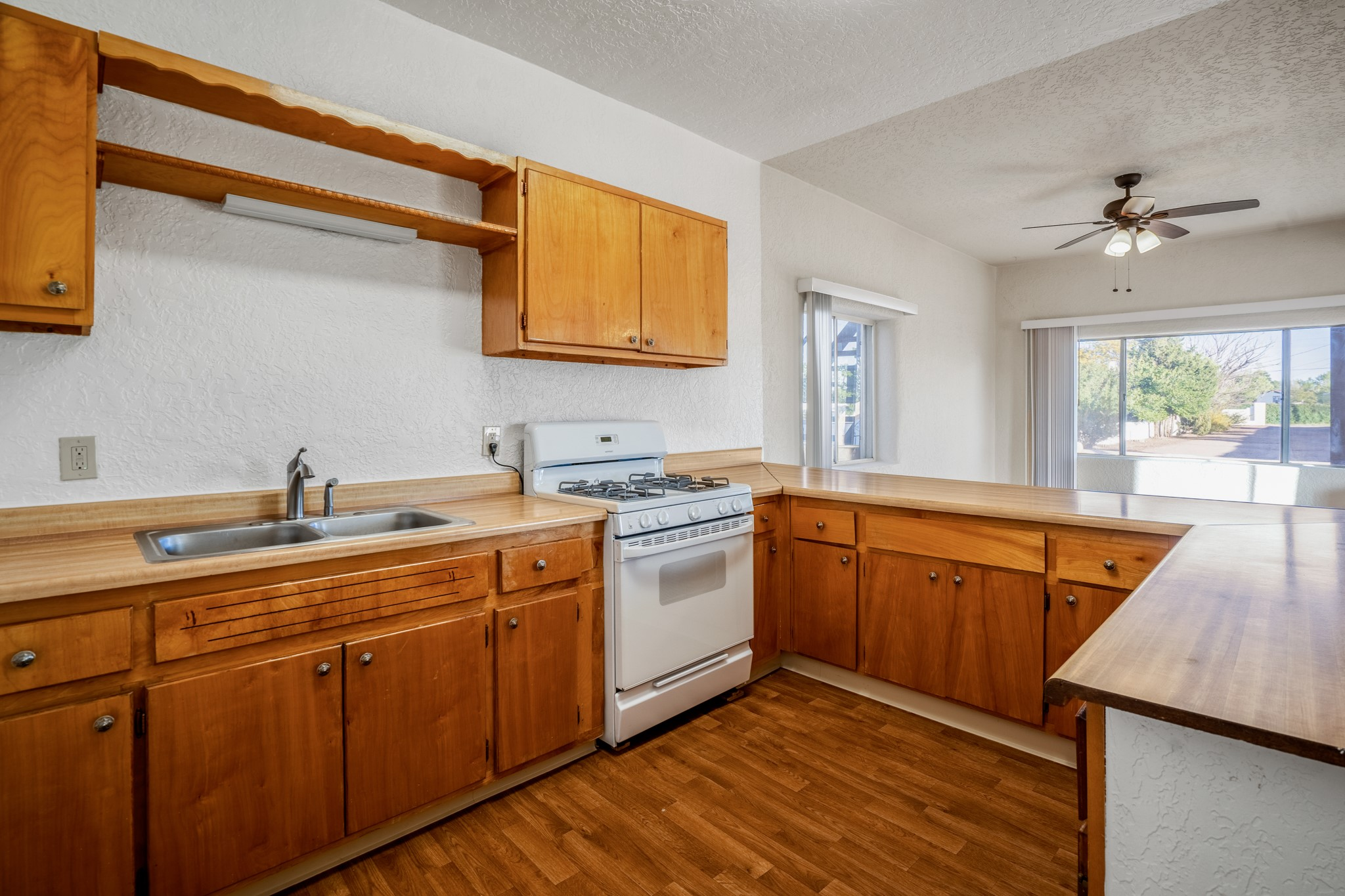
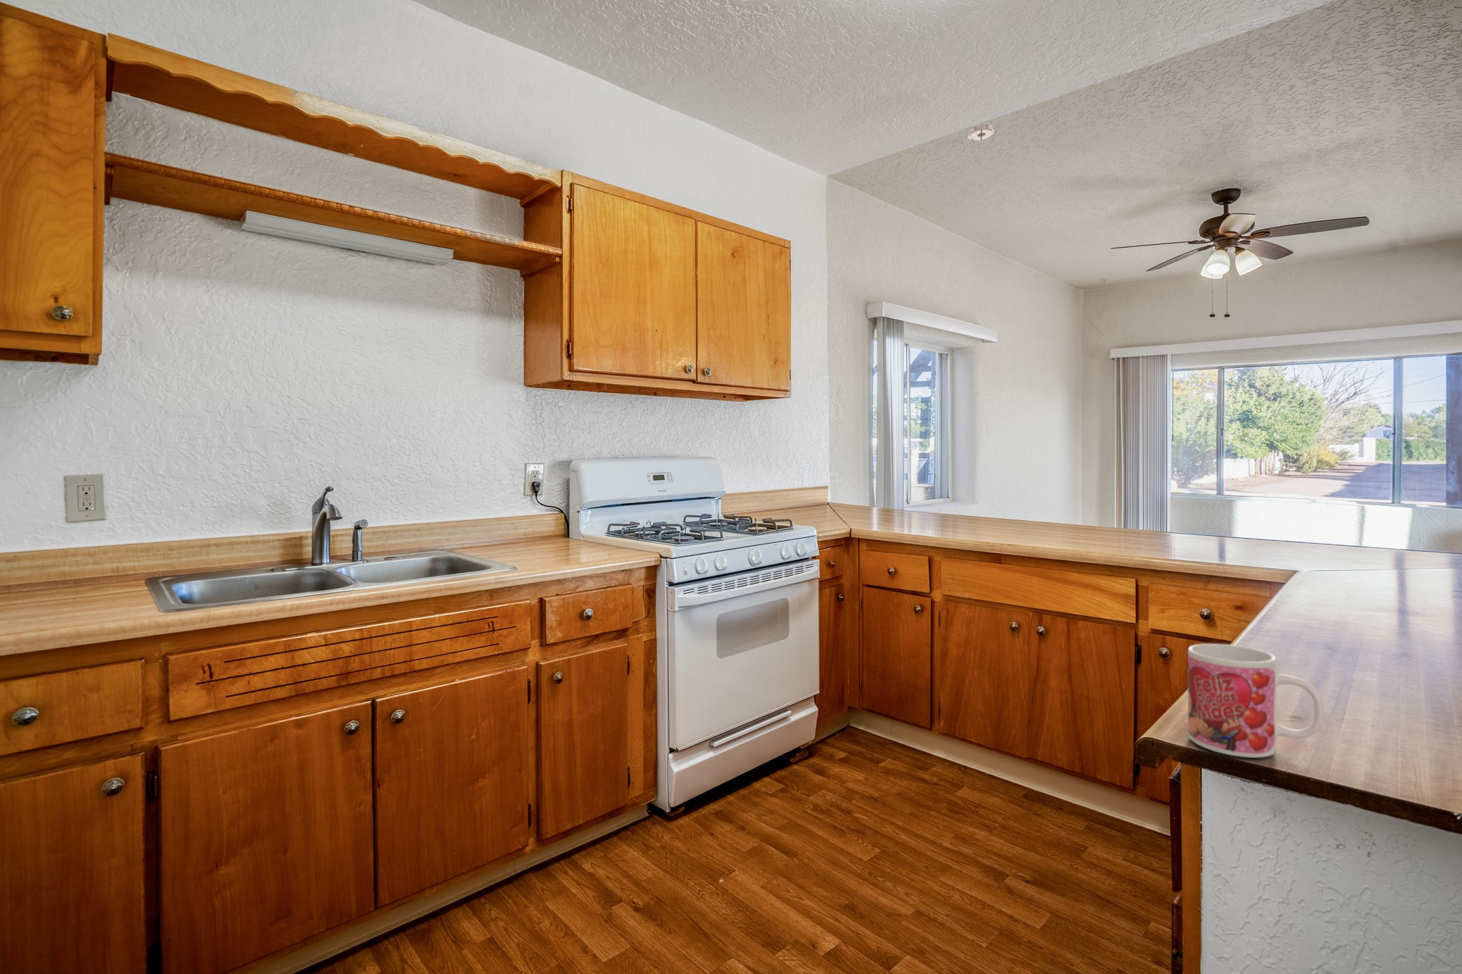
+ mug [1187,642,1325,759]
+ smoke detector [967,123,995,143]
